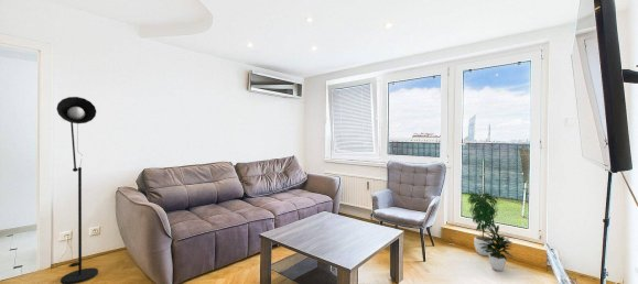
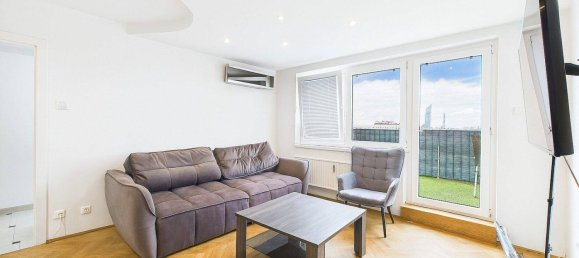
- floor lamp [55,96,99,284]
- potted plant [466,187,516,272]
